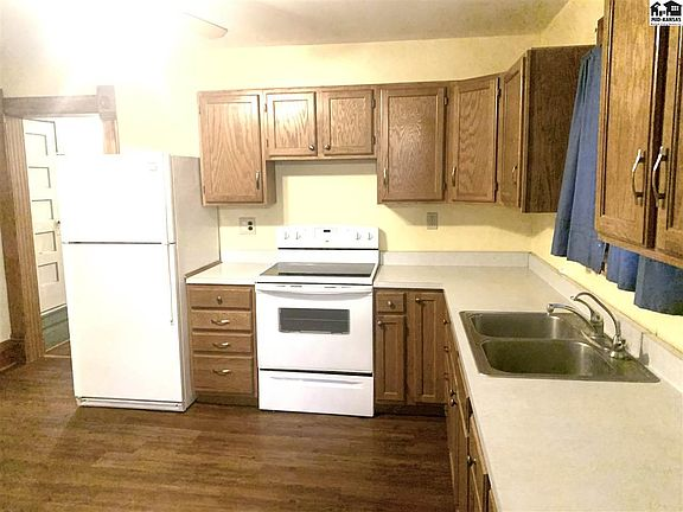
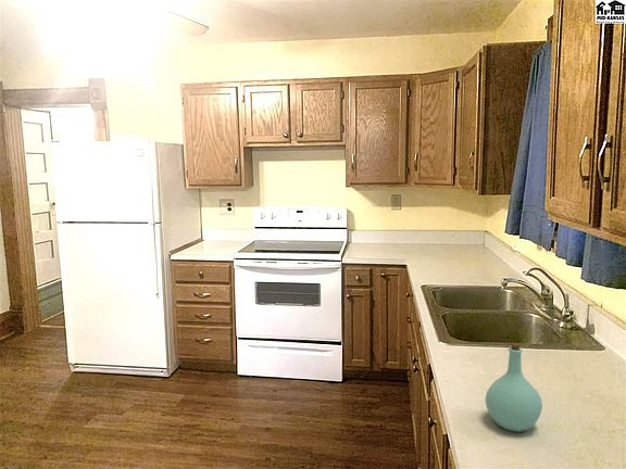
+ bottle [485,342,543,433]
